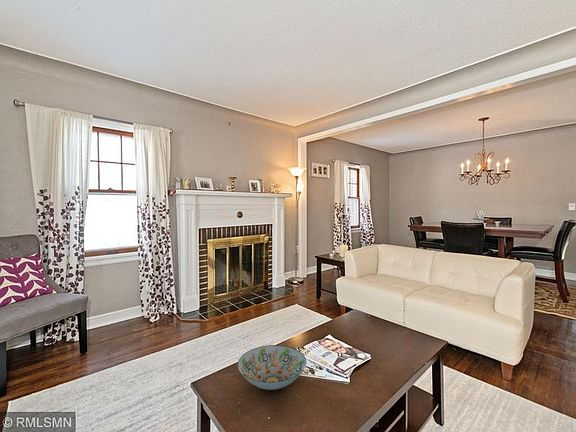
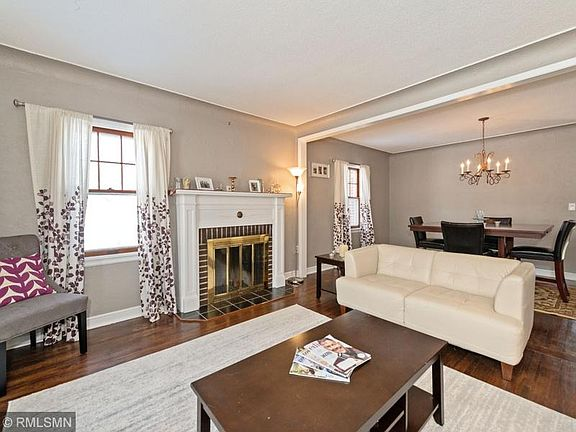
- decorative bowl [237,344,307,391]
